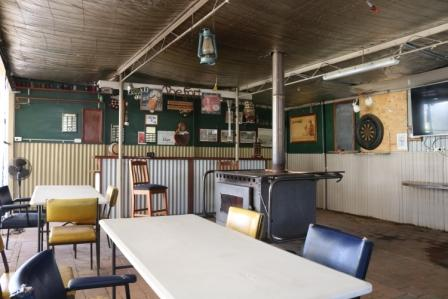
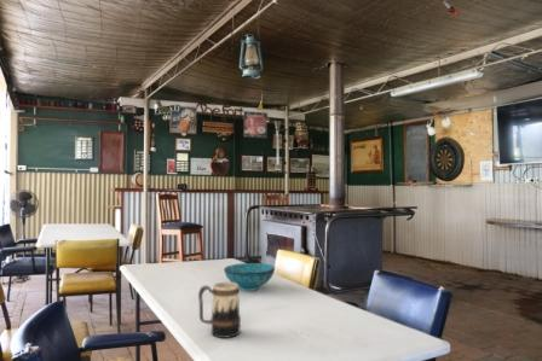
+ beer mug [197,281,242,339]
+ bowl [223,262,276,292]
